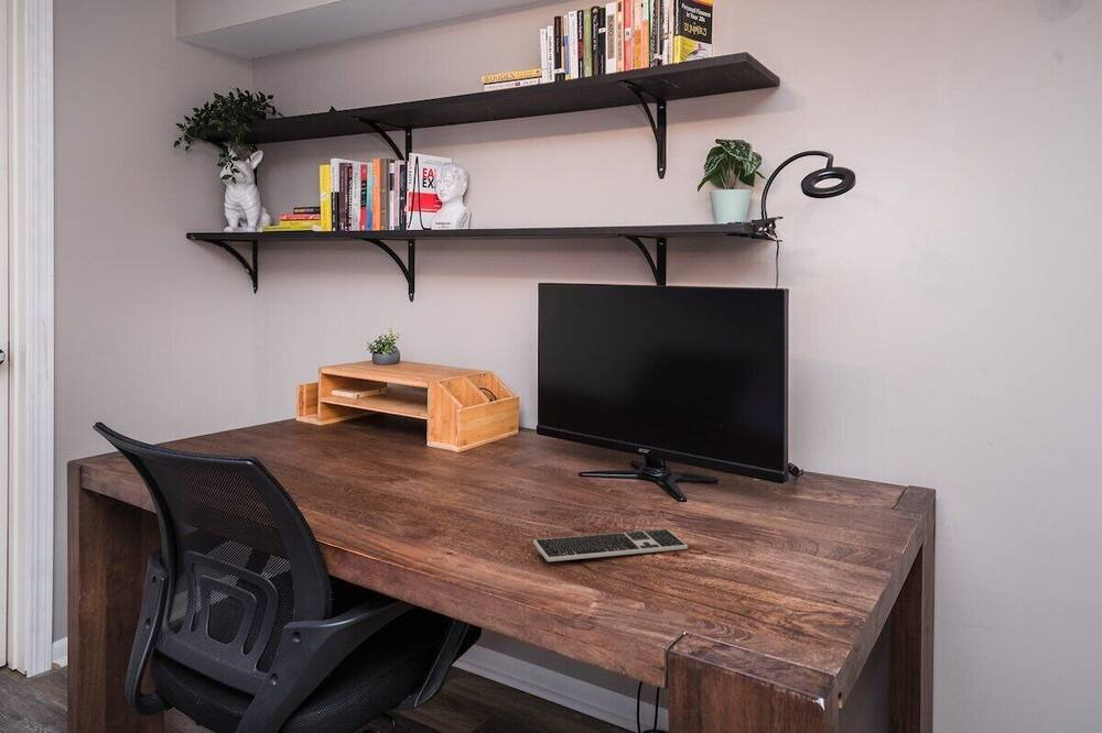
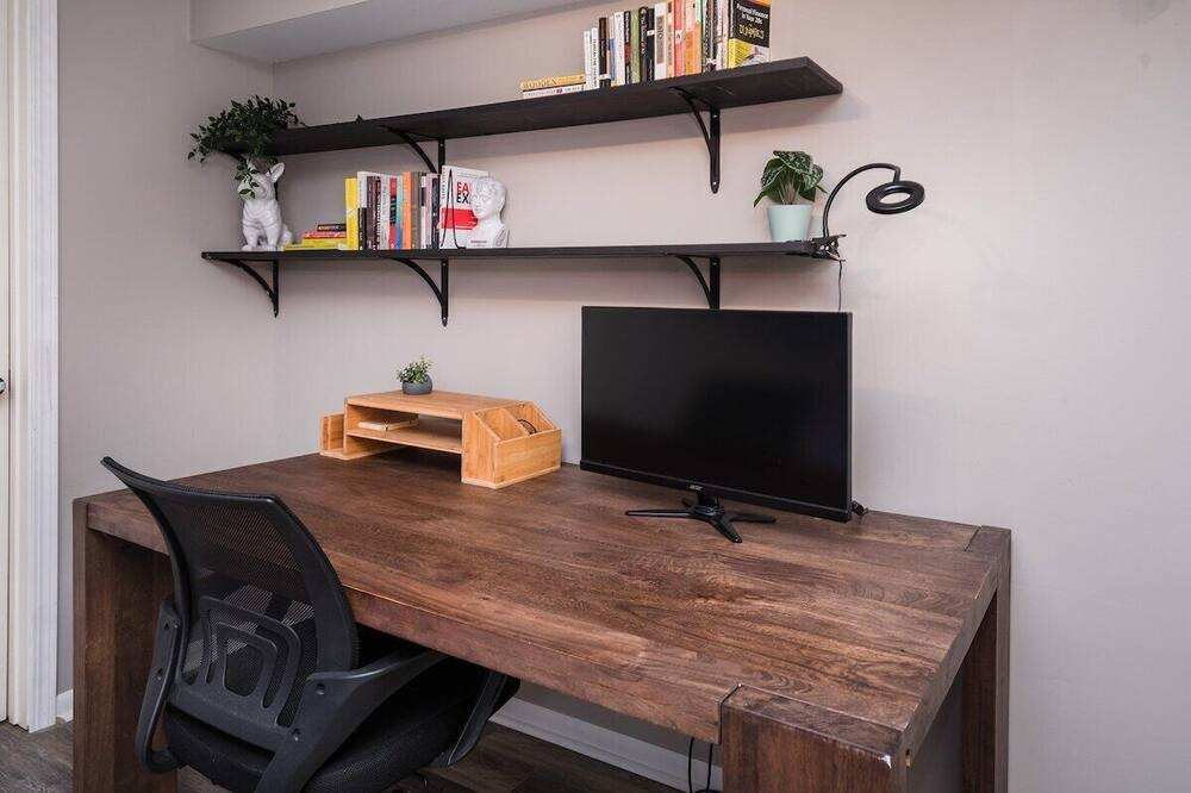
- keyboard [532,528,689,562]
